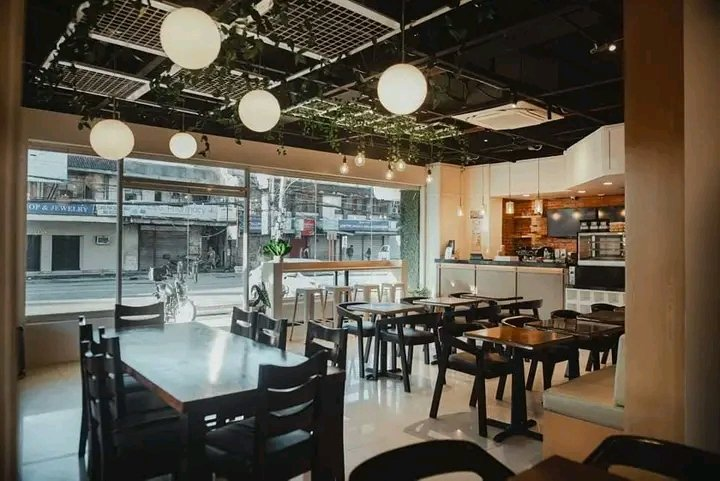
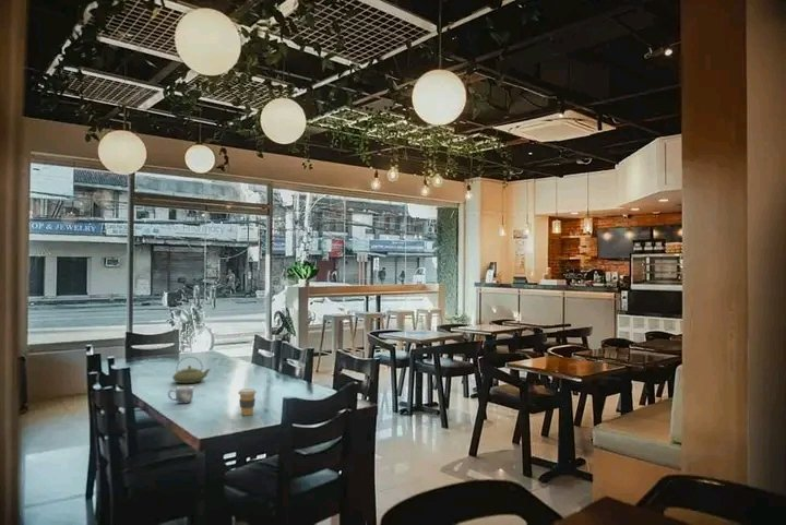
+ coffee cup [237,387,258,417]
+ mug [167,385,194,405]
+ teapot [171,356,212,384]
